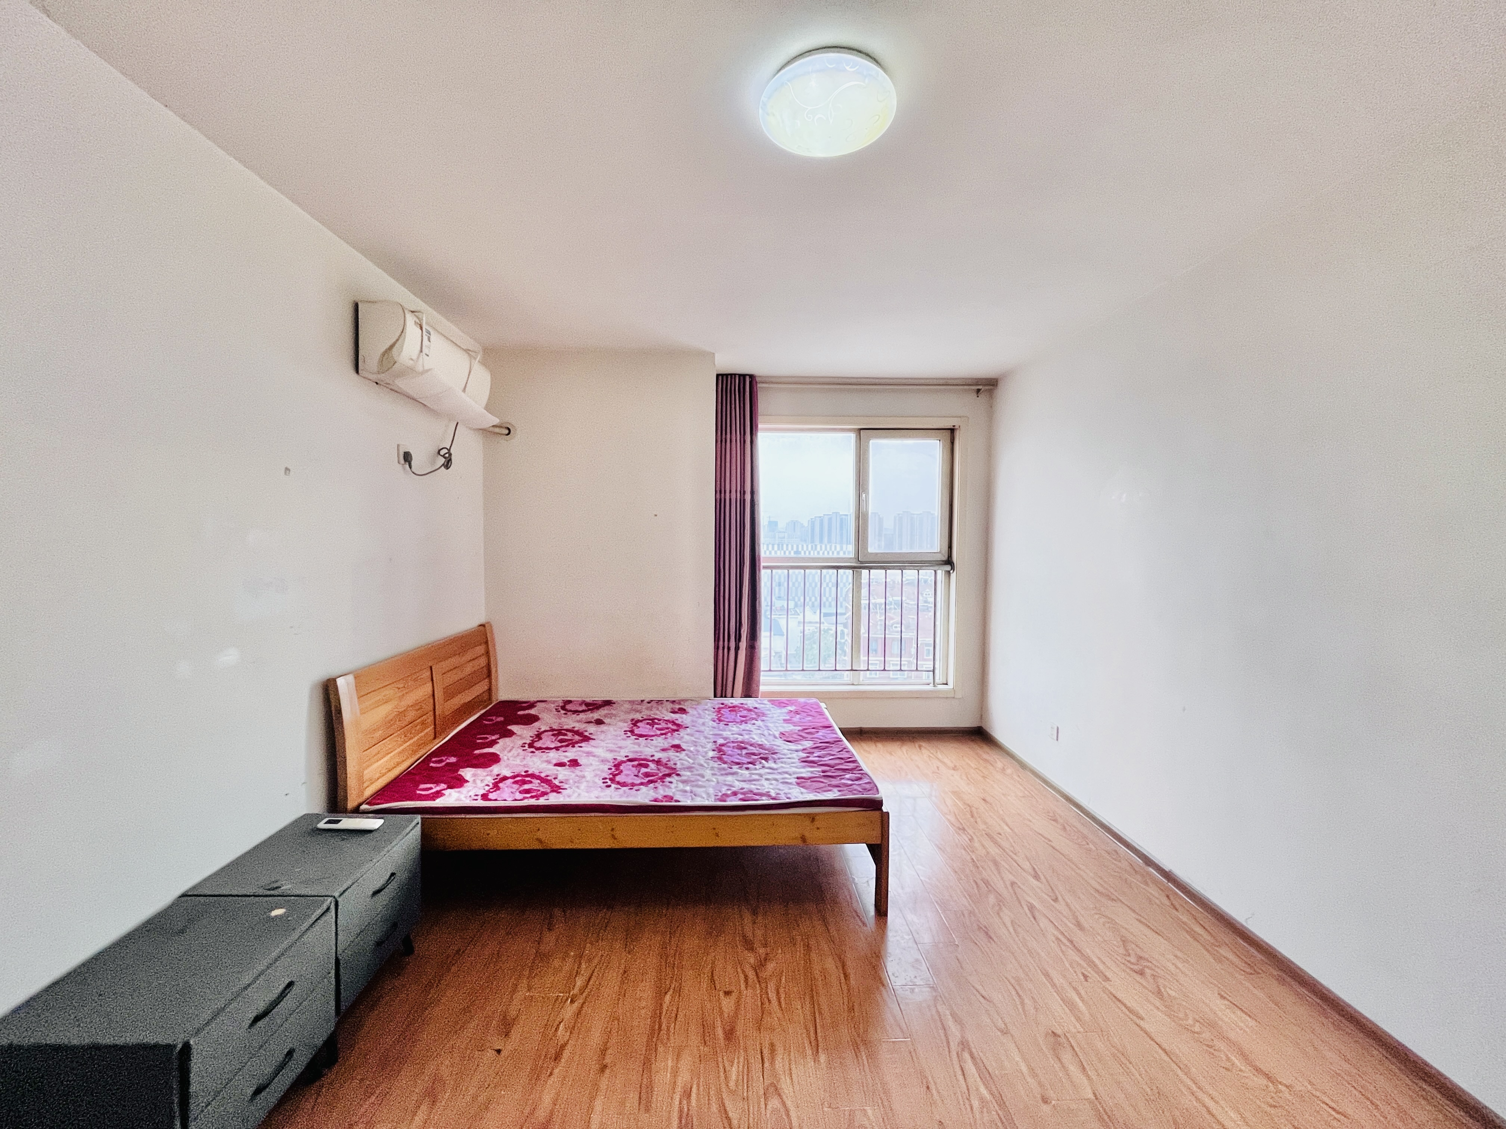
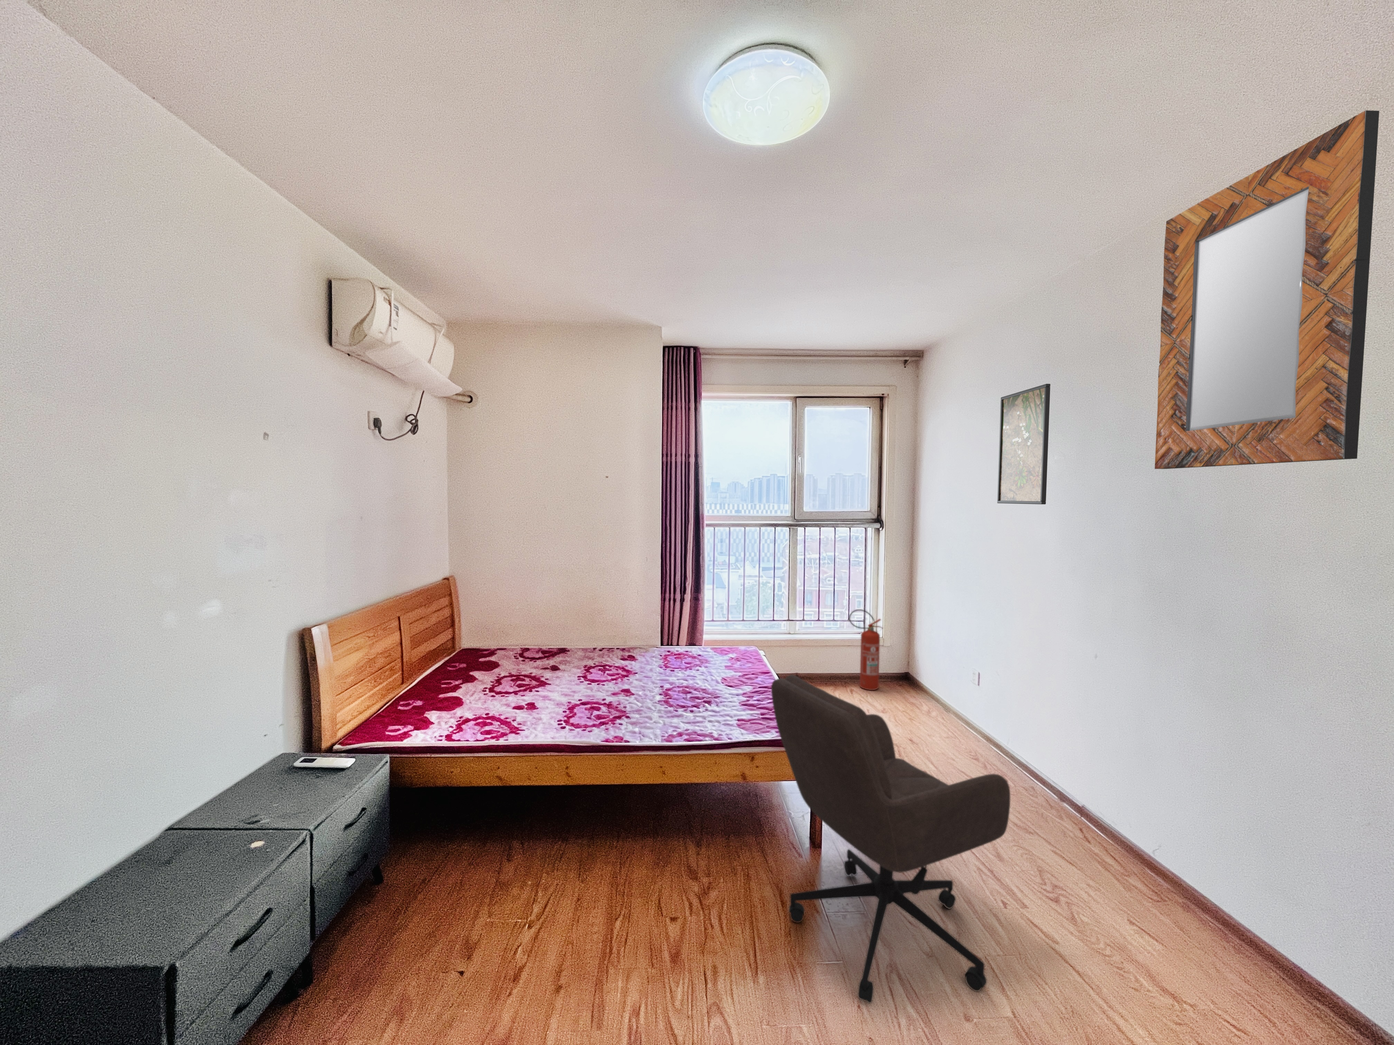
+ home mirror [1155,110,1380,470]
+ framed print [997,383,1050,505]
+ fire extinguisher [848,609,884,690]
+ office chair [771,674,1011,1004]
